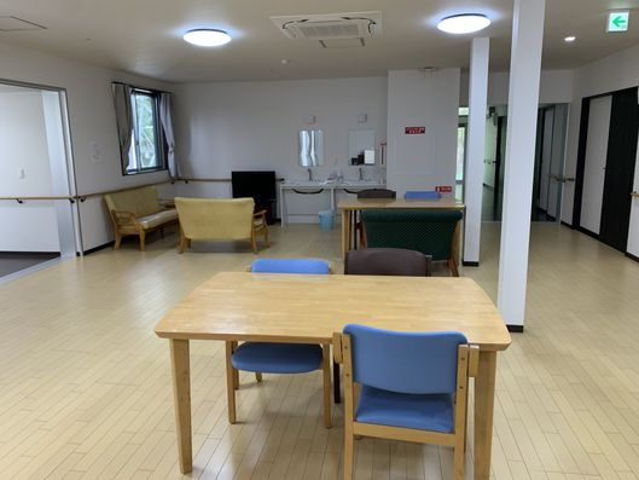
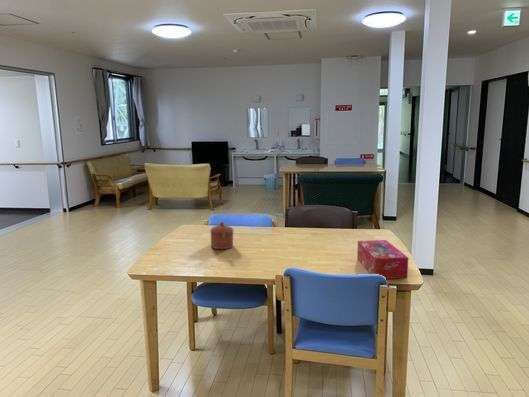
+ teapot [210,221,234,250]
+ tissue box [356,239,409,280]
